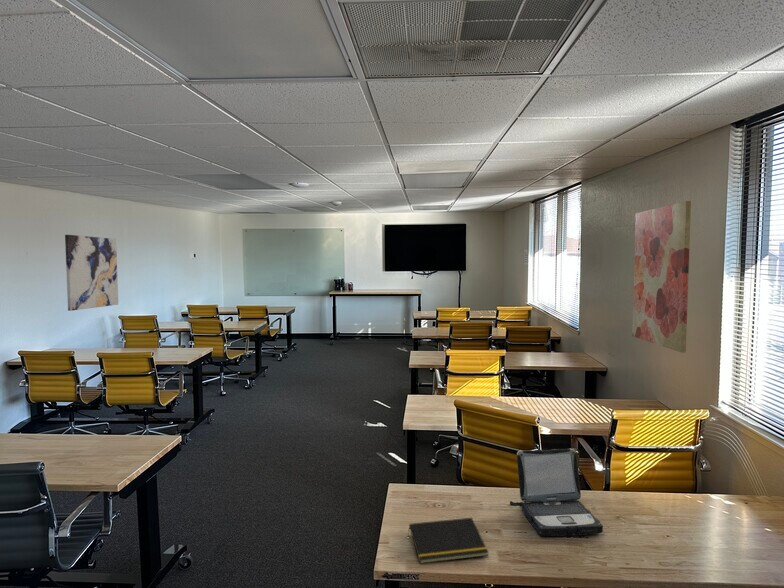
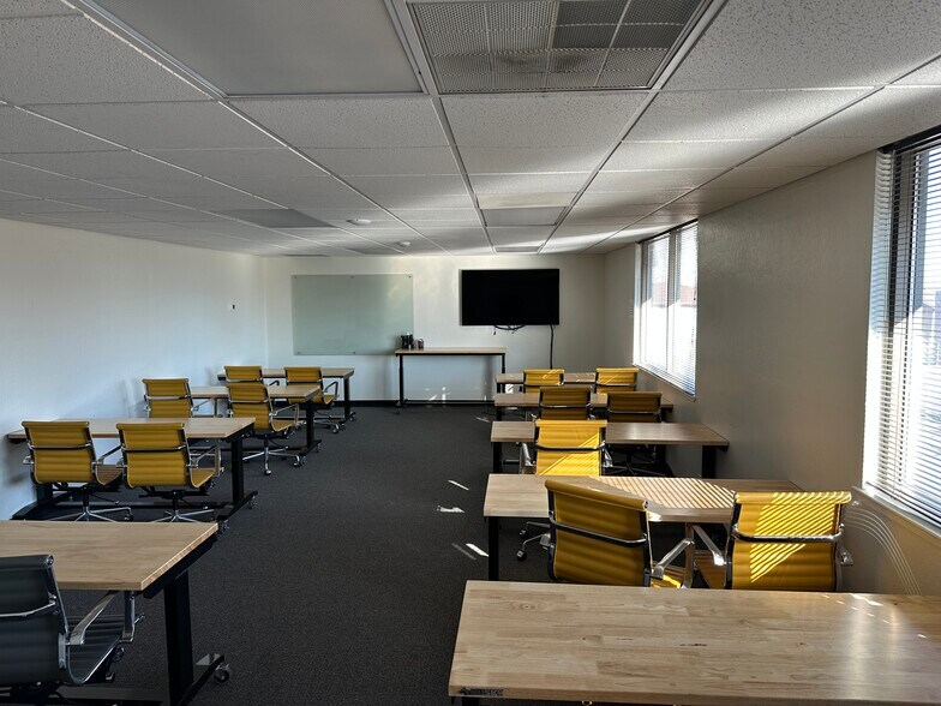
- laptop [509,448,604,537]
- notepad [407,517,489,565]
- wall art [64,234,119,312]
- wall art [631,200,692,354]
